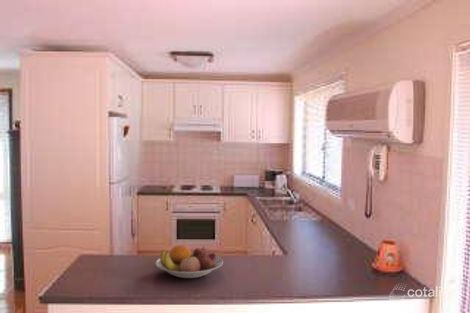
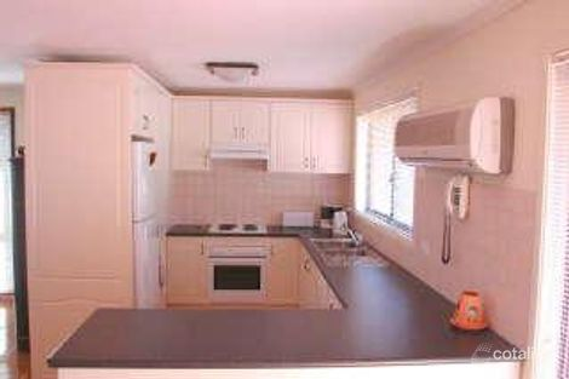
- fruit bowl [155,244,224,279]
